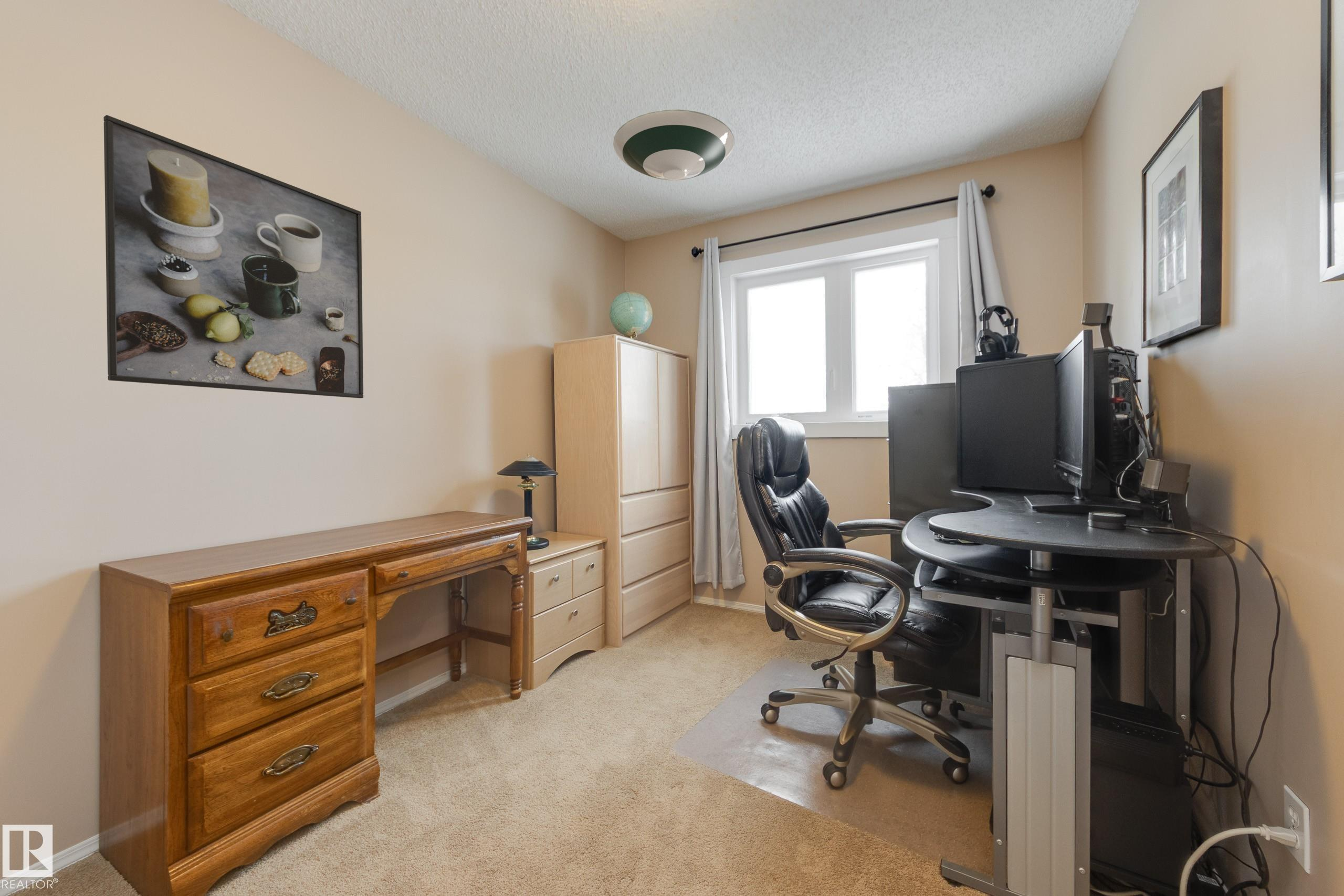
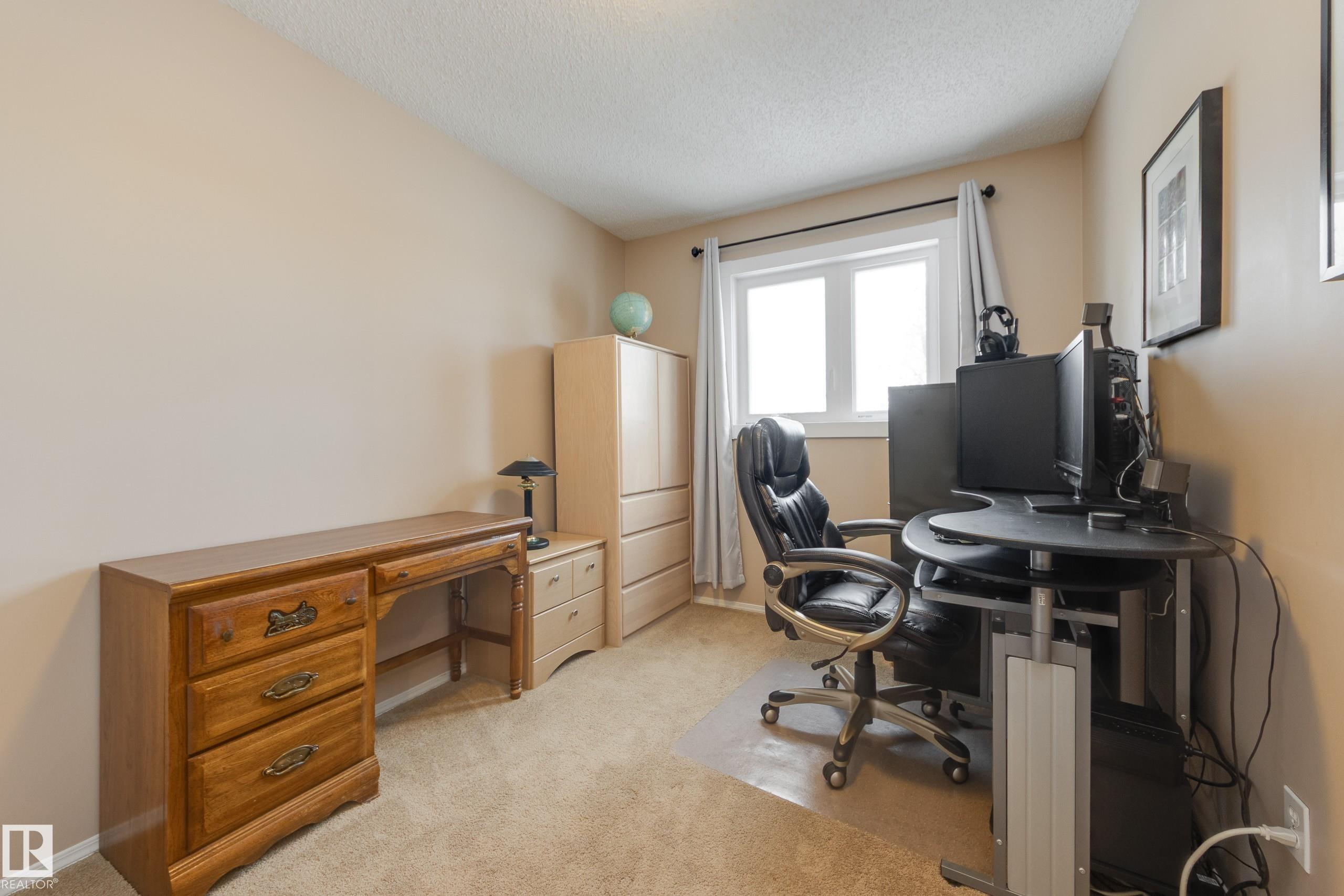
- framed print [103,114,364,399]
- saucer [613,109,735,181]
